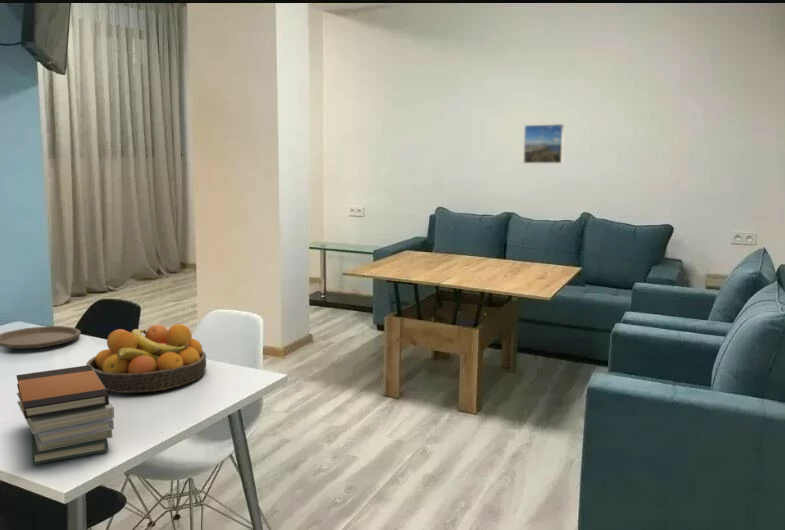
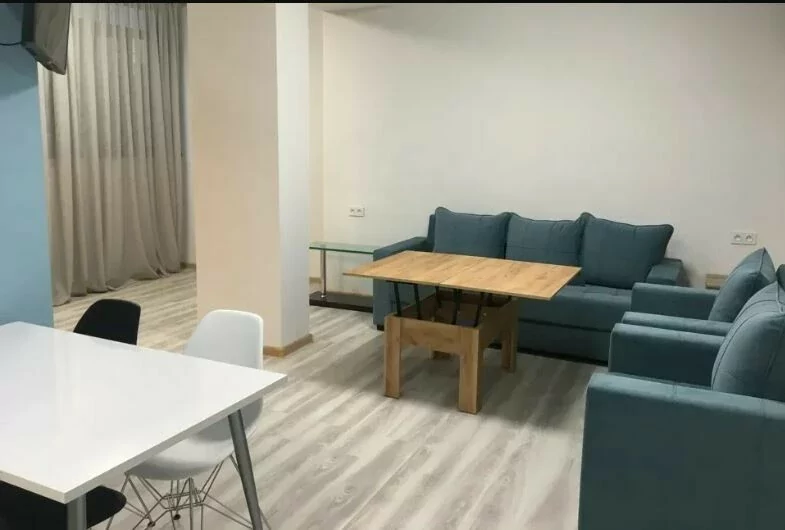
- book stack [15,365,115,465]
- plate [0,325,82,350]
- fruit bowl [85,323,207,394]
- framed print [523,123,565,164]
